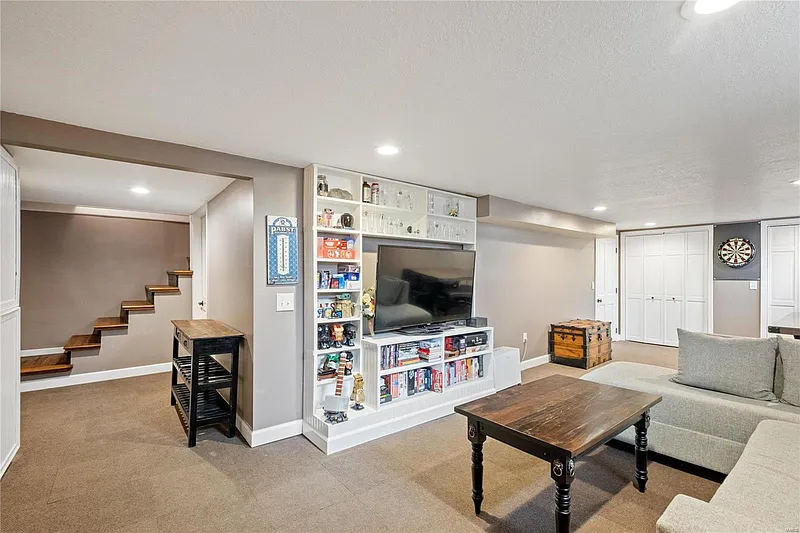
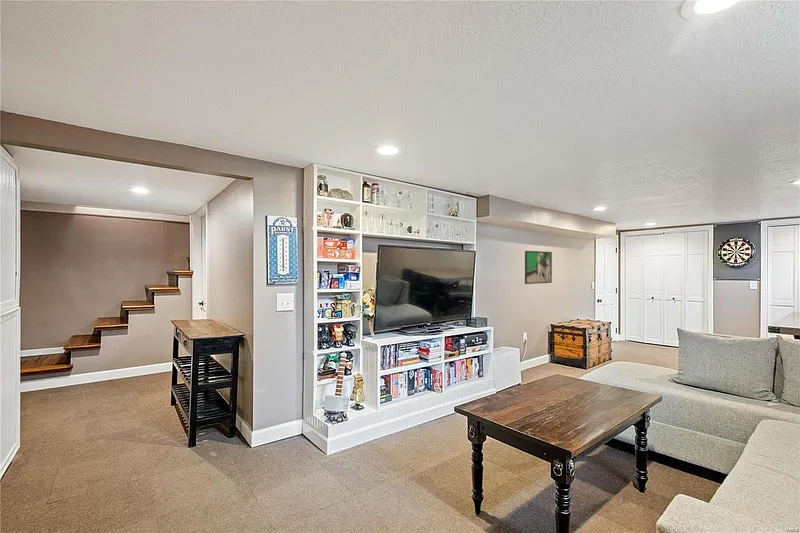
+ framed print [524,250,553,285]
